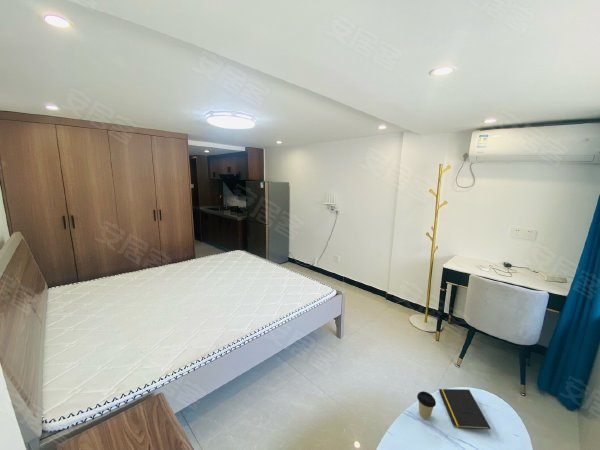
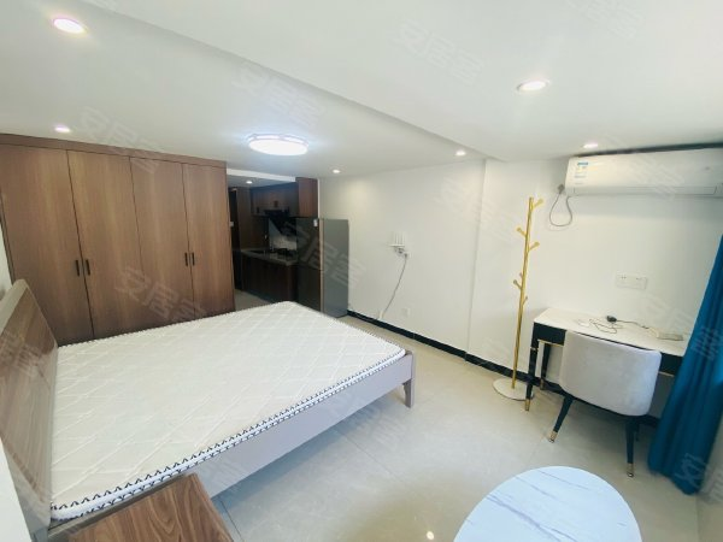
- notepad [438,388,491,430]
- coffee cup [416,390,437,421]
